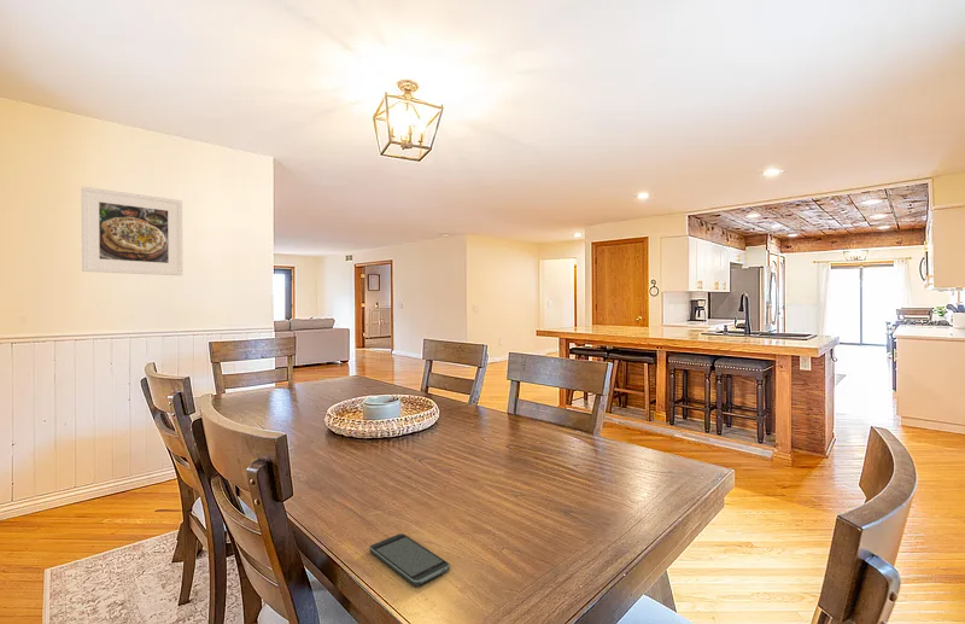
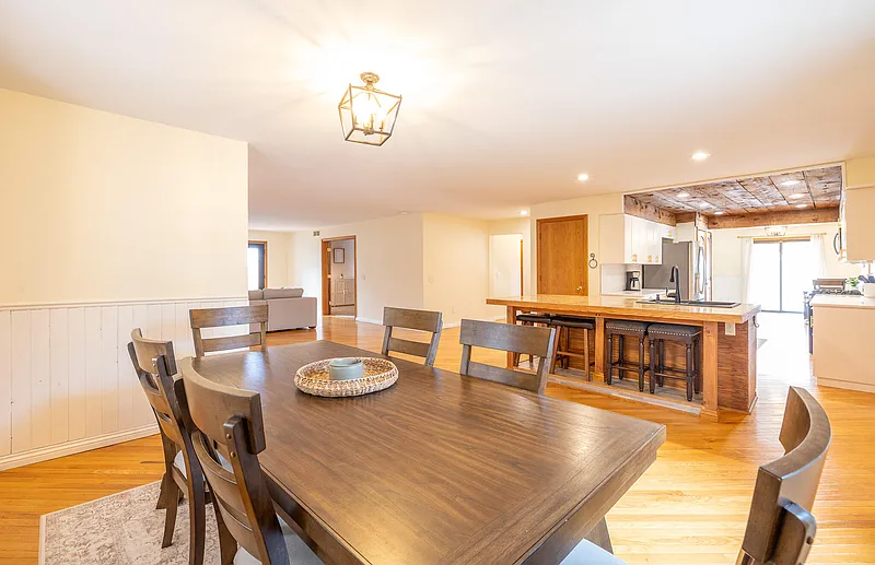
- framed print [81,186,183,276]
- smartphone [369,532,451,587]
